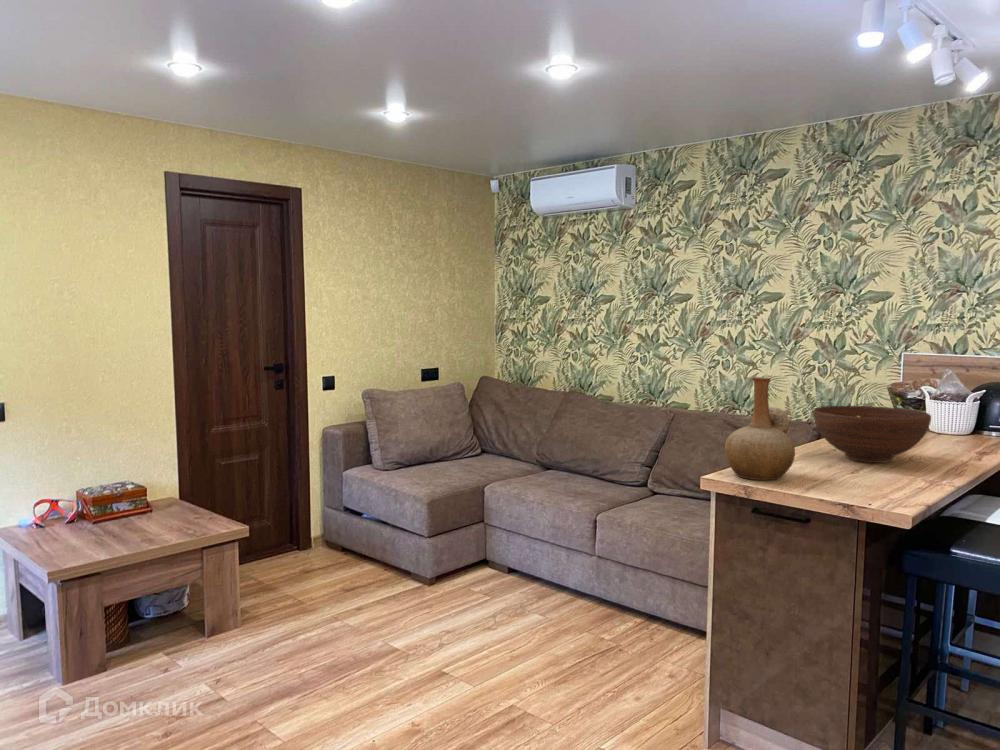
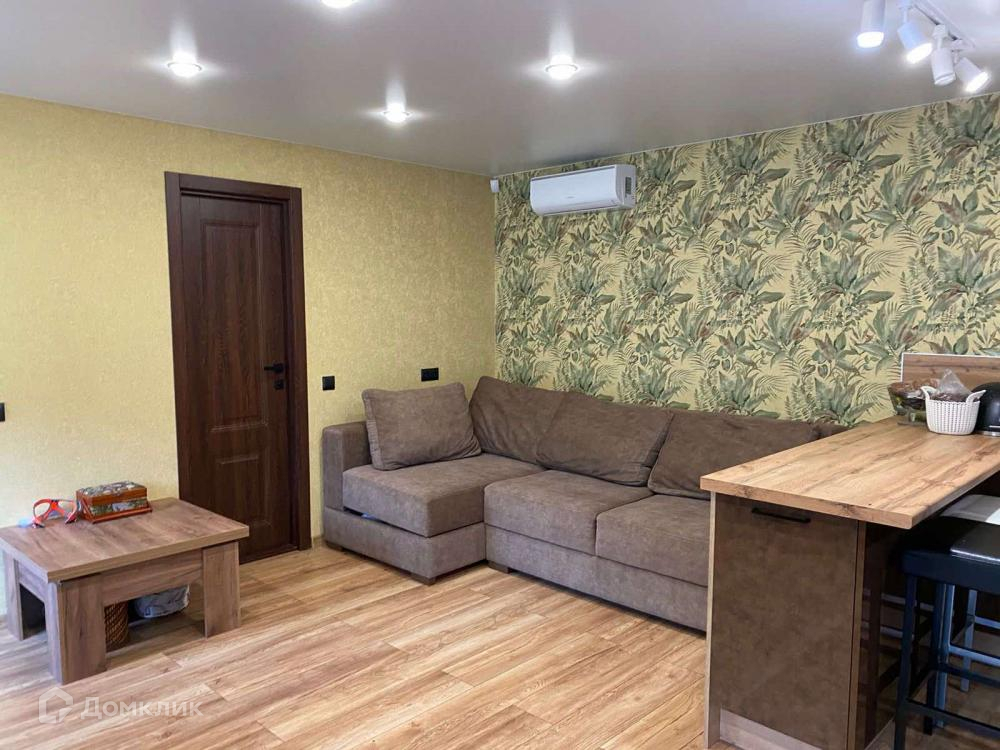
- vase [724,376,796,481]
- fruit bowl [812,405,932,464]
